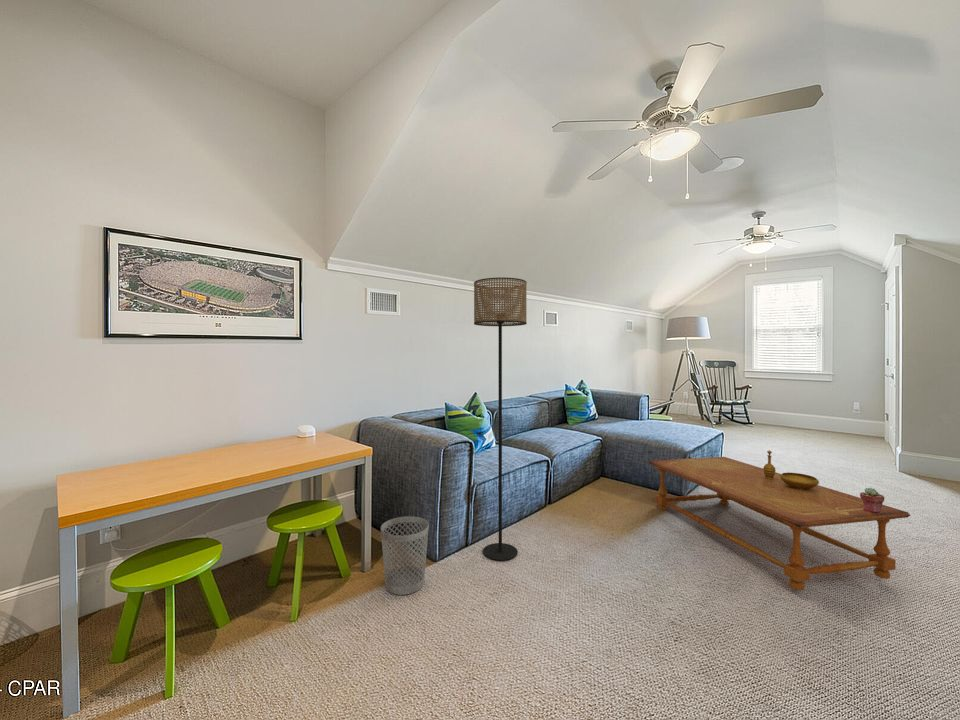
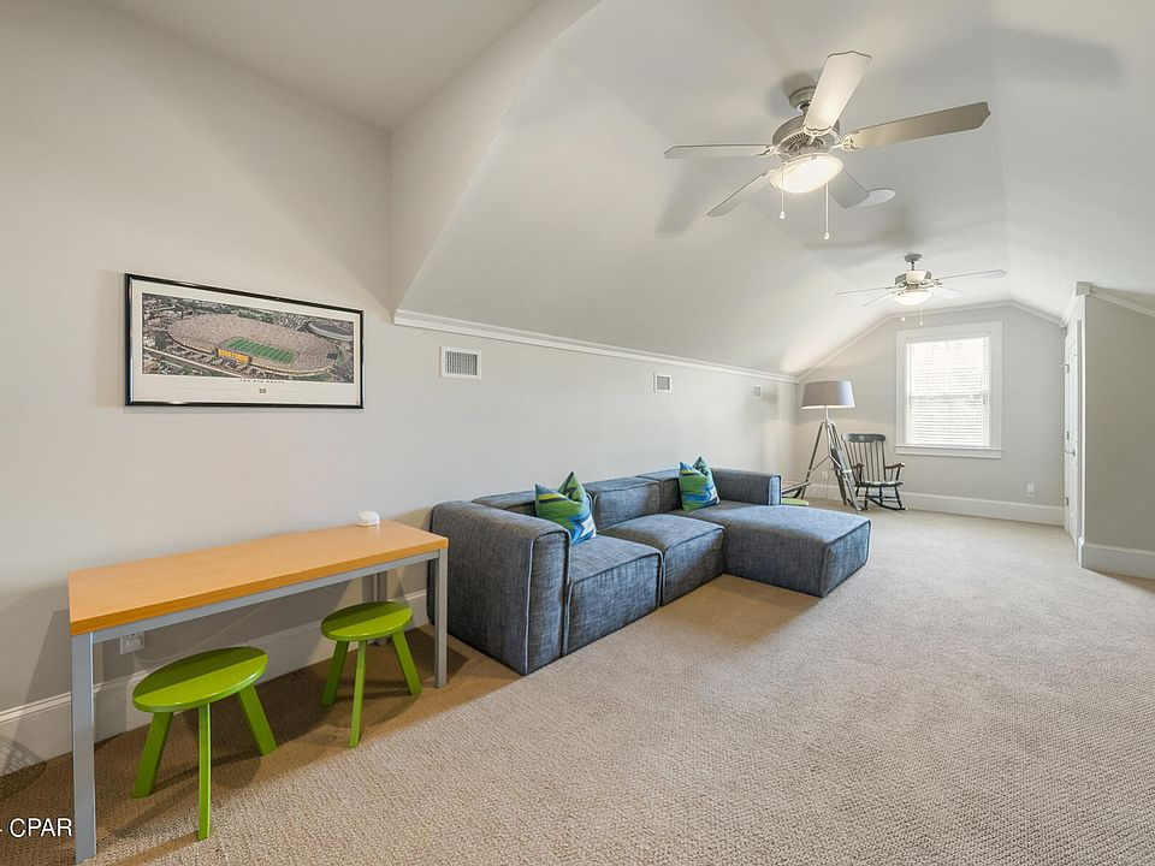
- decorative bowl [762,449,820,490]
- wastebasket [380,515,430,596]
- floor lamp [473,276,528,562]
- potted succulent [859,487,885,513]
- coffee table [648,456,911,591]
